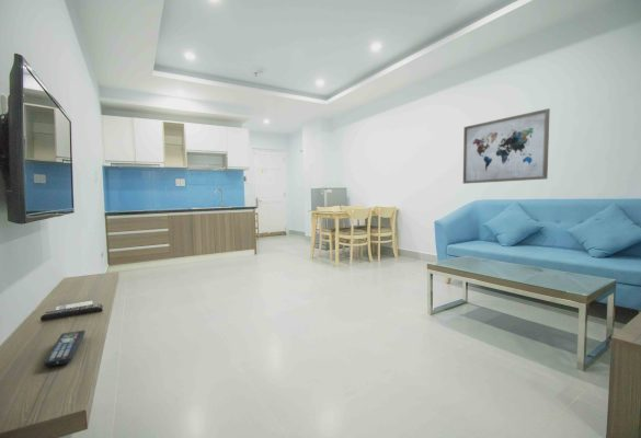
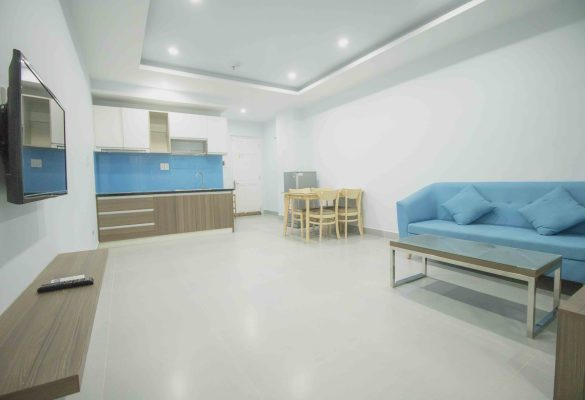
- remote control [43,330,87,367]
- wall art [462,107,551,185]
